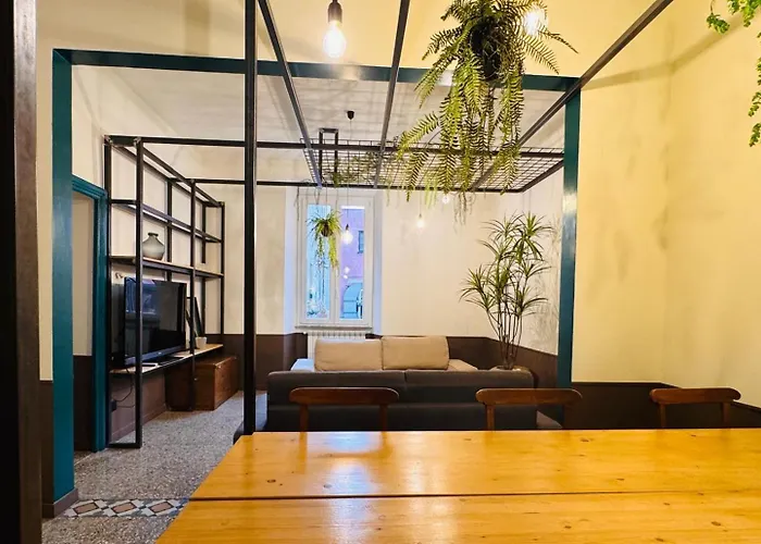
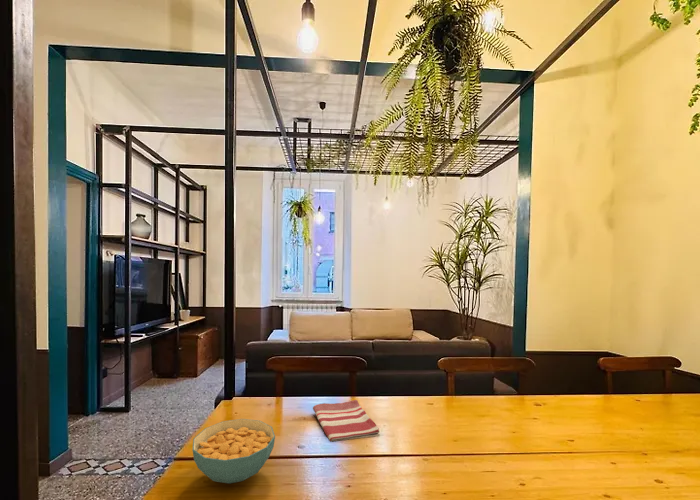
+ cereal bowl [192,418,276,484]
+ dish towel [312,399,380,442]
